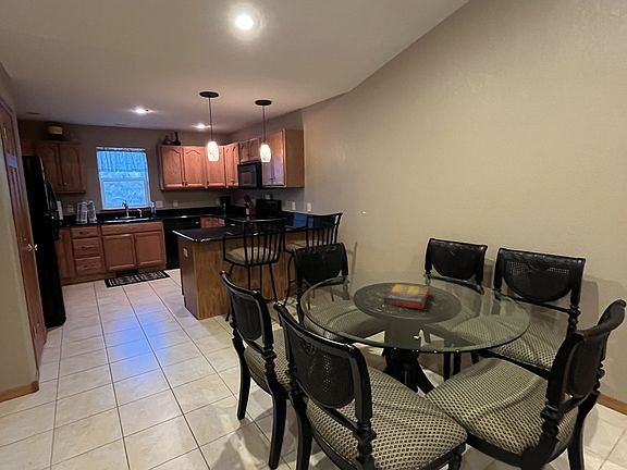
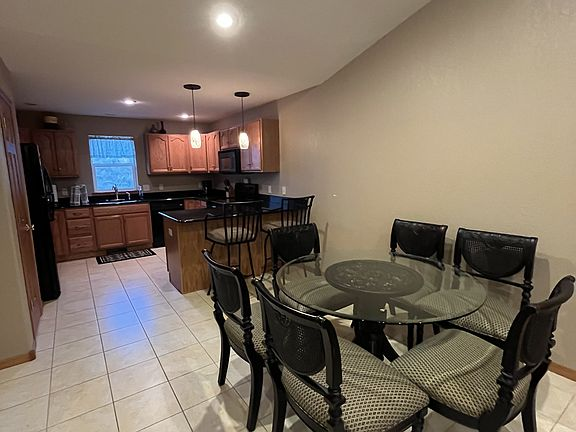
- game compilation box [383,283,431,310]
